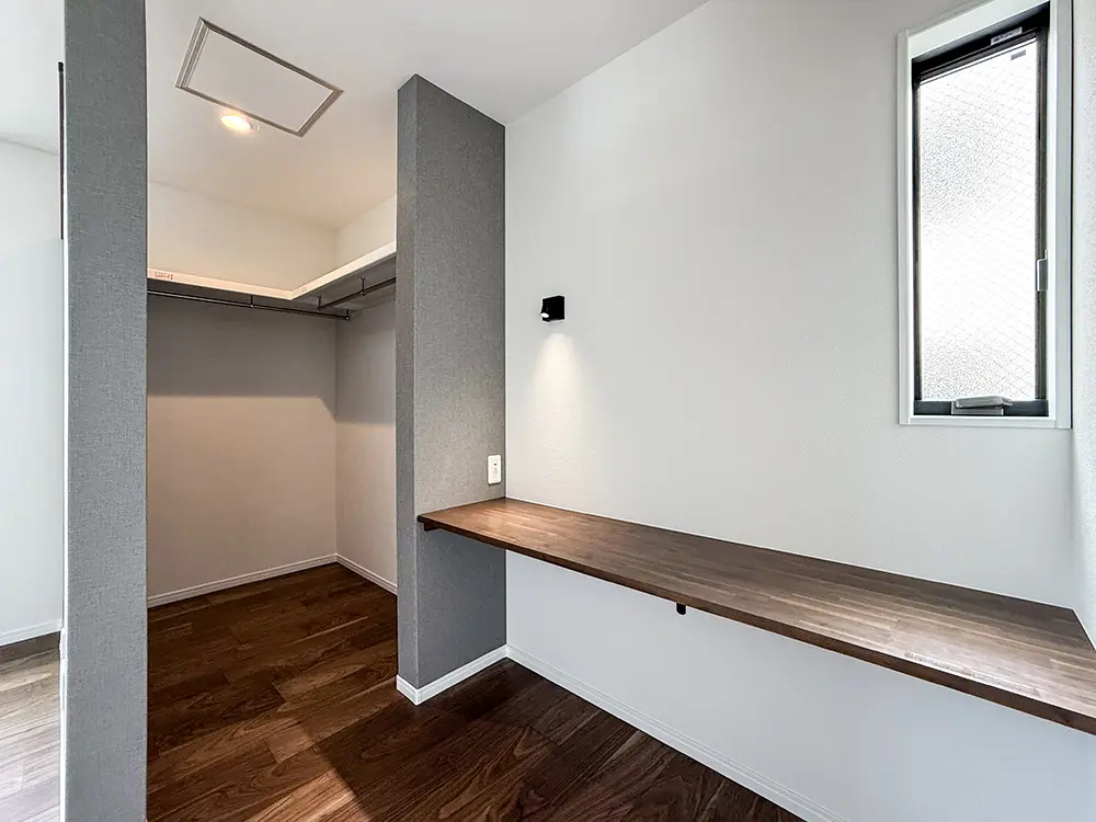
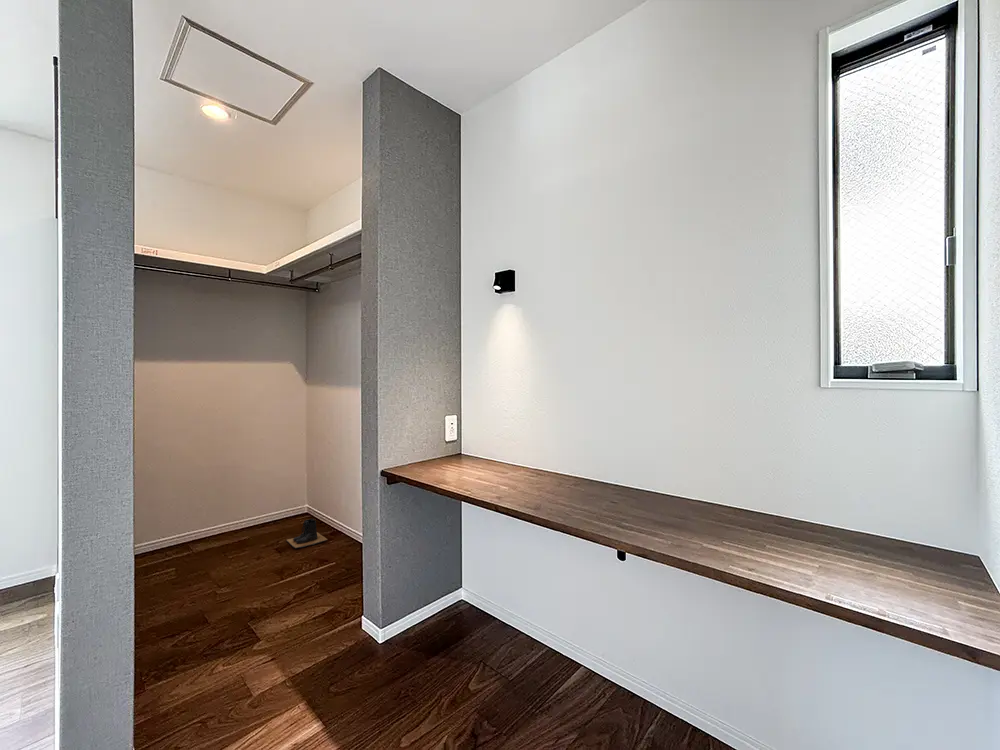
+ boots [285,518,329,549]
